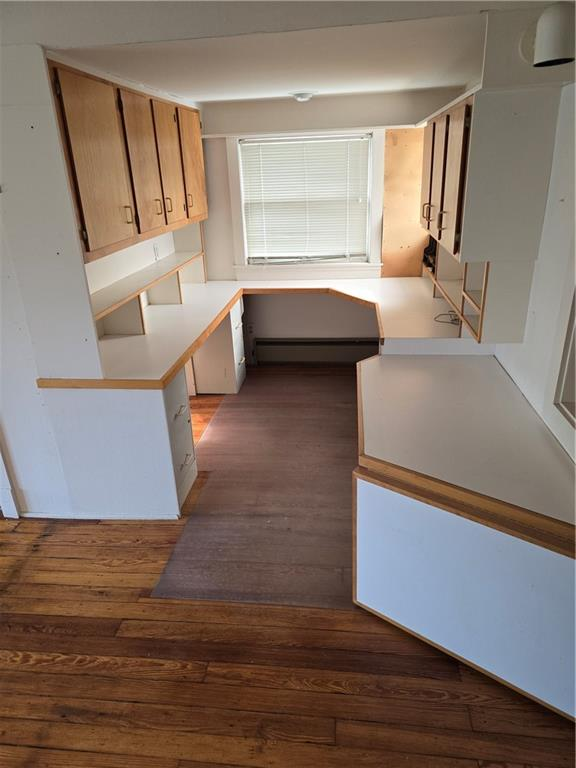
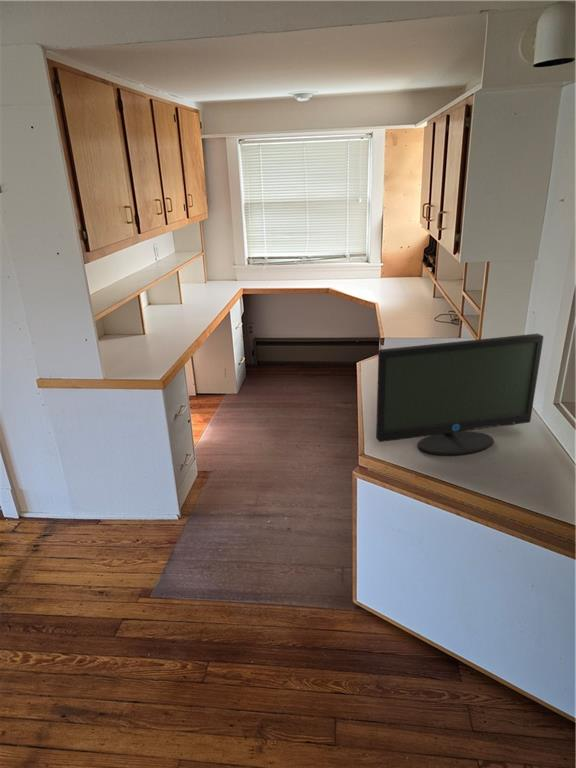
+ monitor [375,333,544,456]
